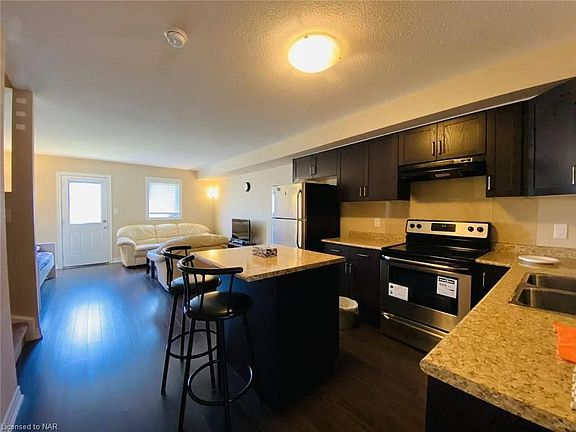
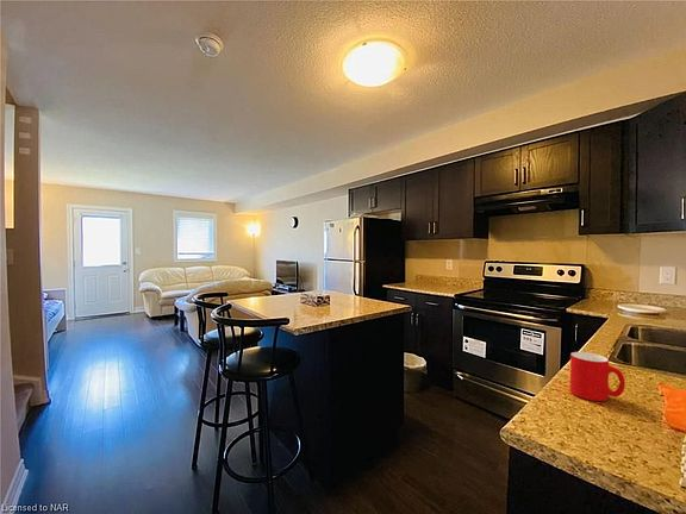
+ cup [569,351,626,402]
